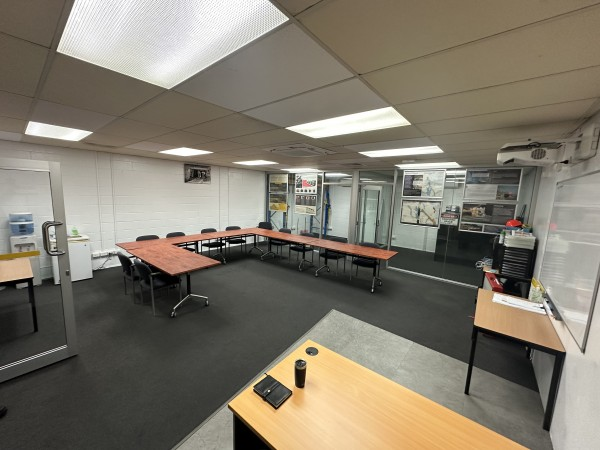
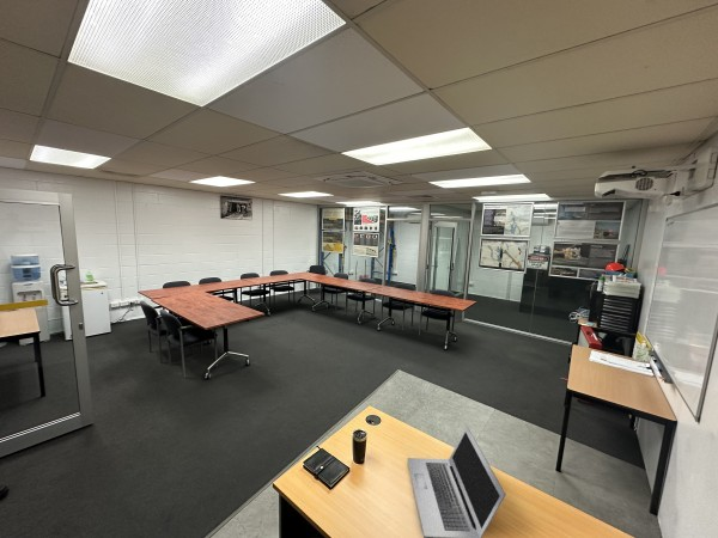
+ laptop [407,424,507,538]
